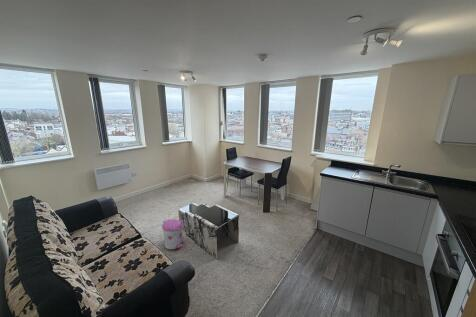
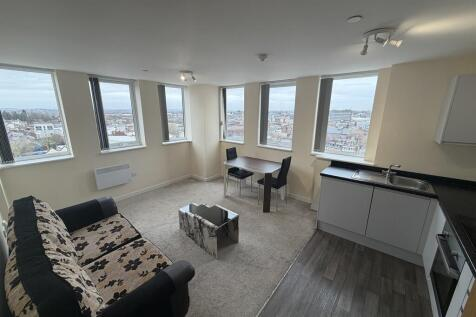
- trash can [161,218,184,251]
